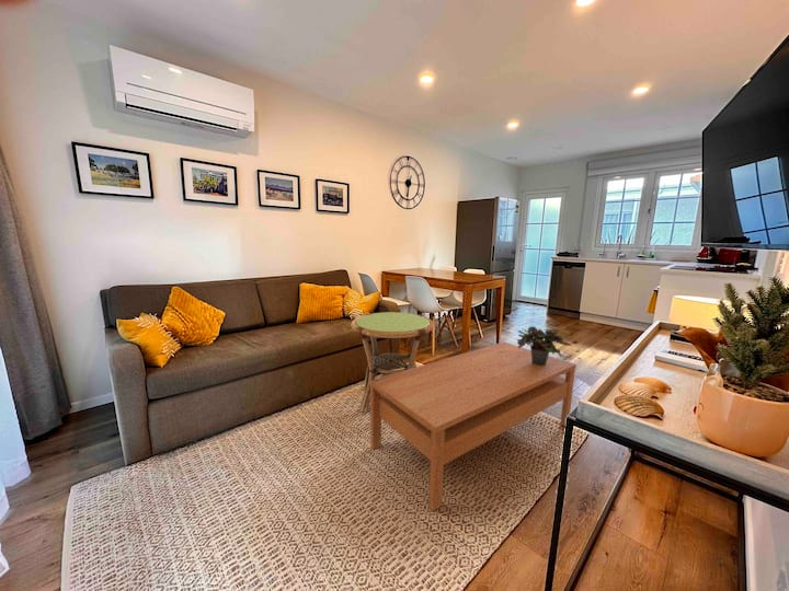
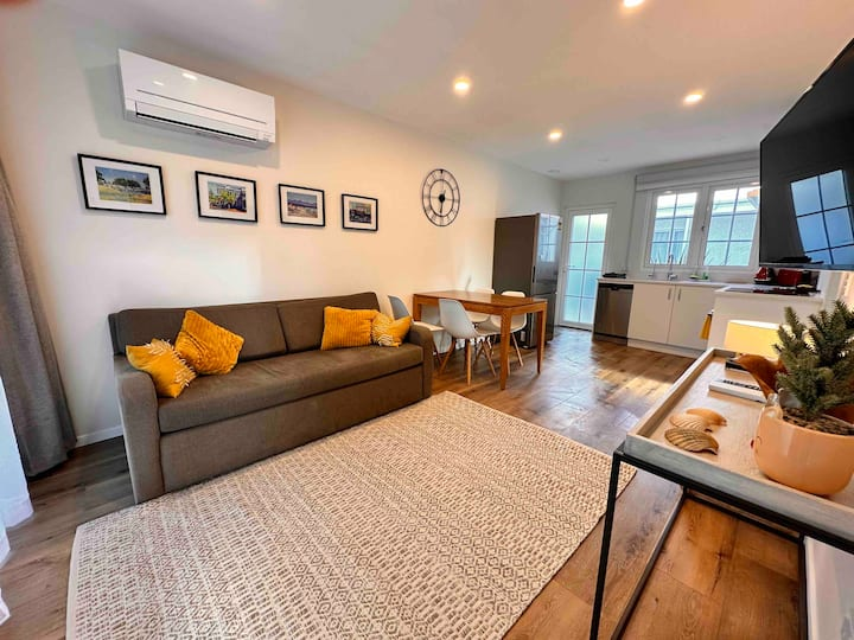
- potted plant [515,325,574,366]
- coffee table [369,340,578,512]
- side table [351,311,435,414]
